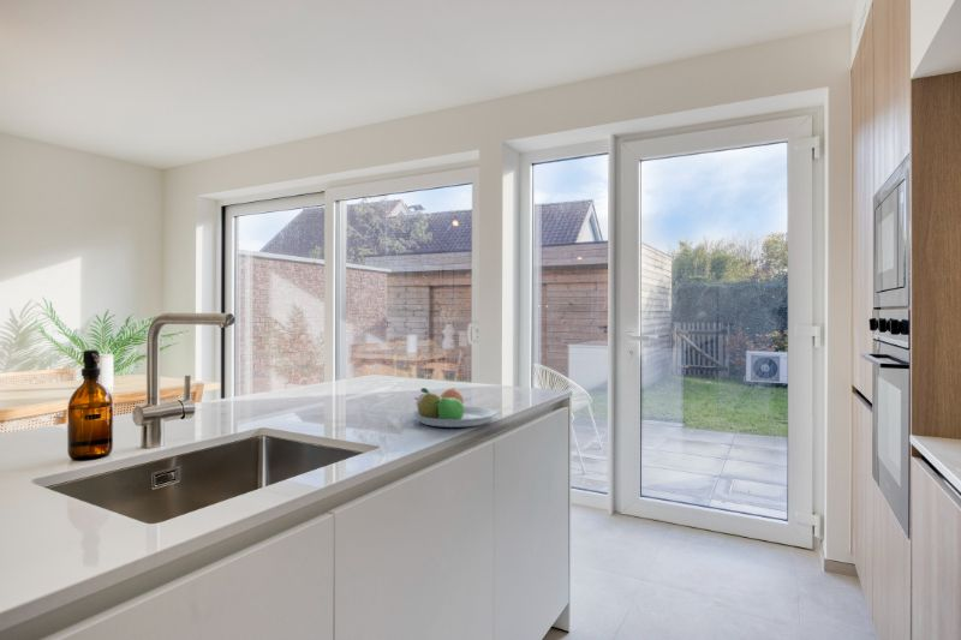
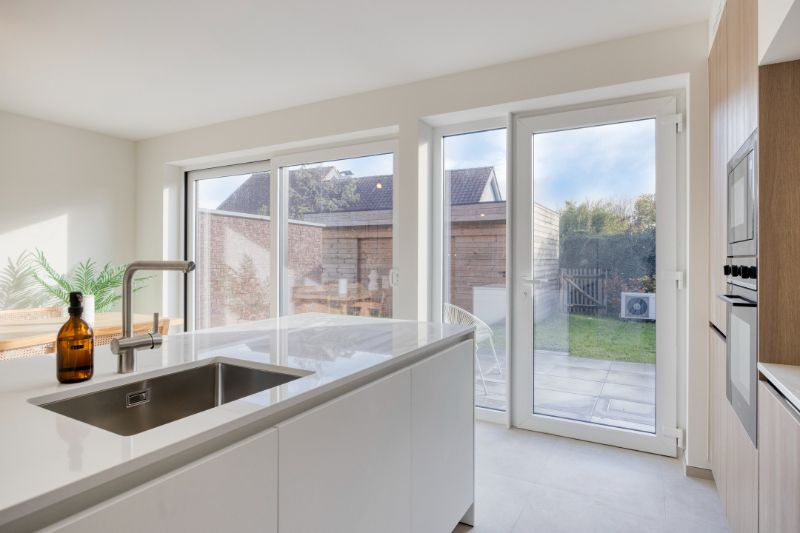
- fruit bowl [411,387,499,429]
